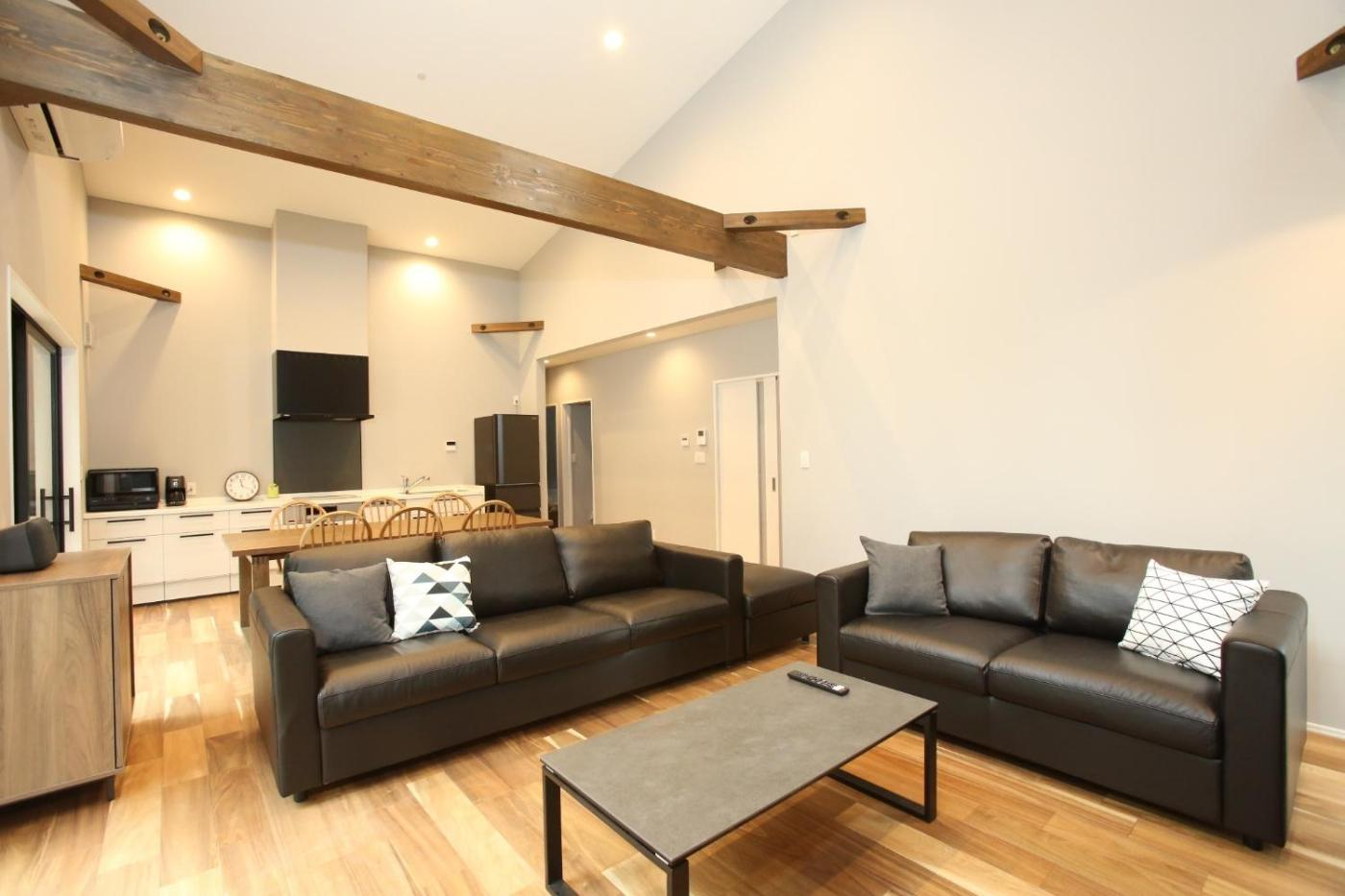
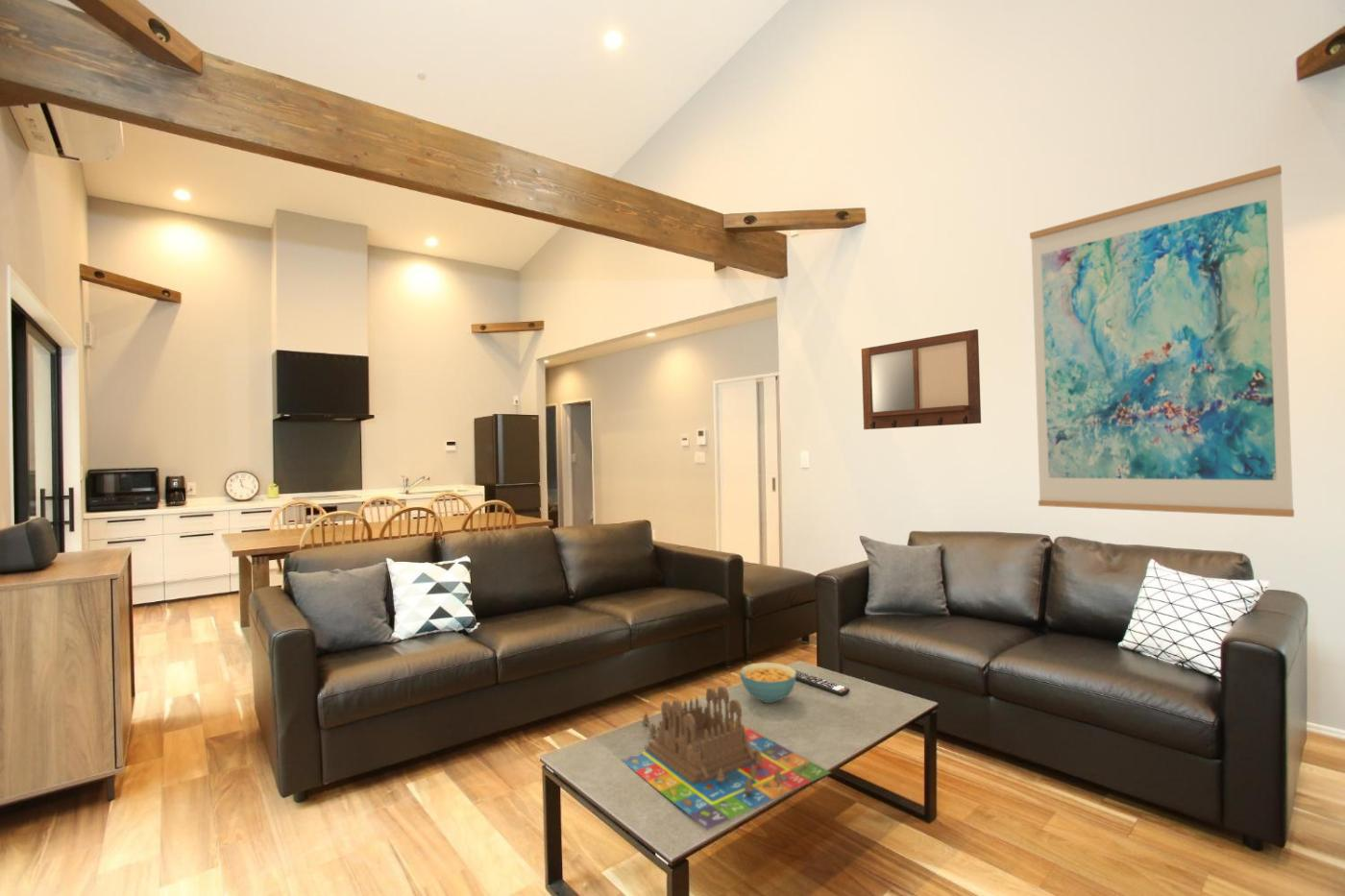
+ writing board [861,328,982,430]
+ board game [621,685,833,831]
+ cereal bowl [739,662,797,704]
+ wall art [1029,164,1295,518]
